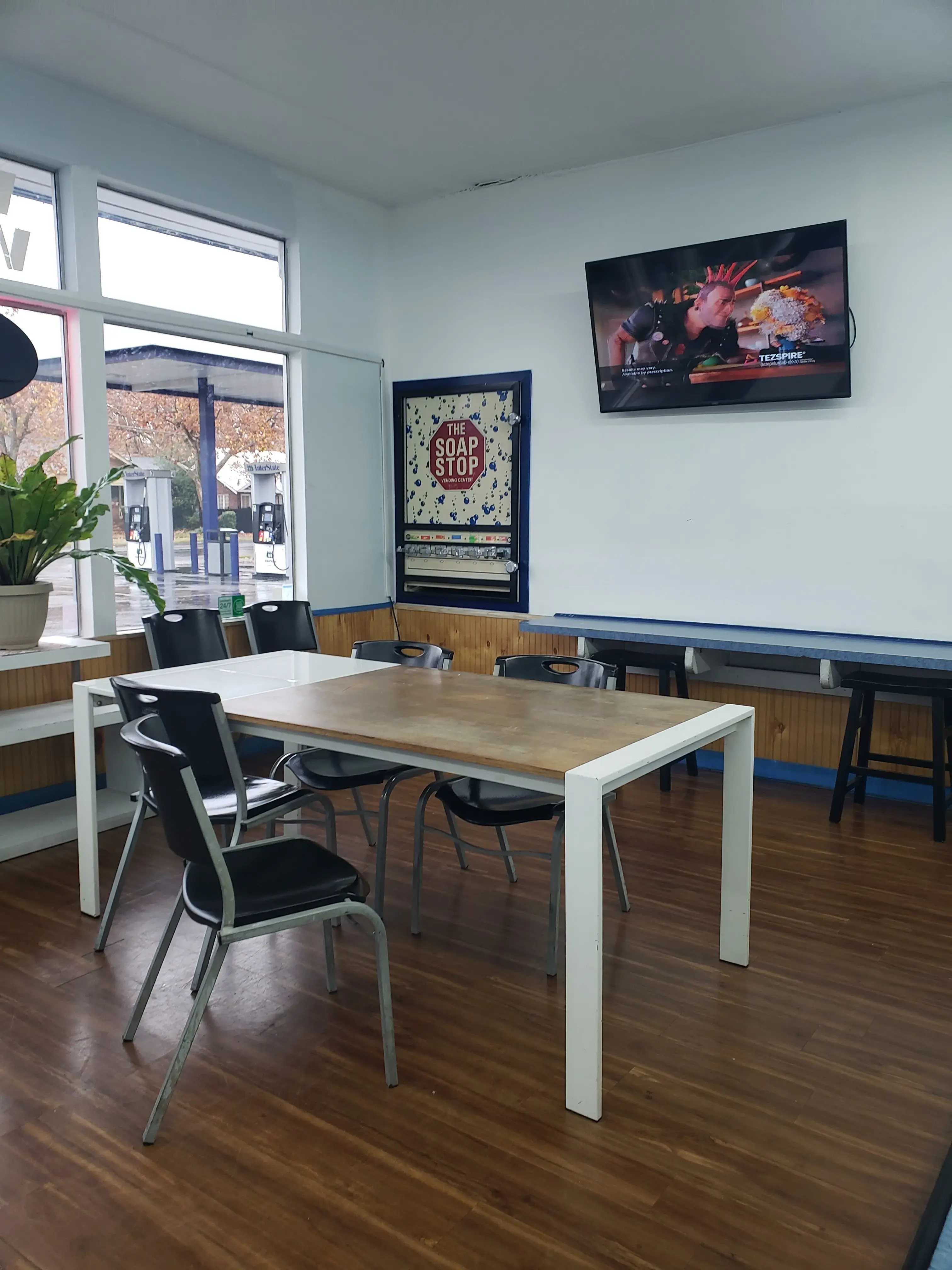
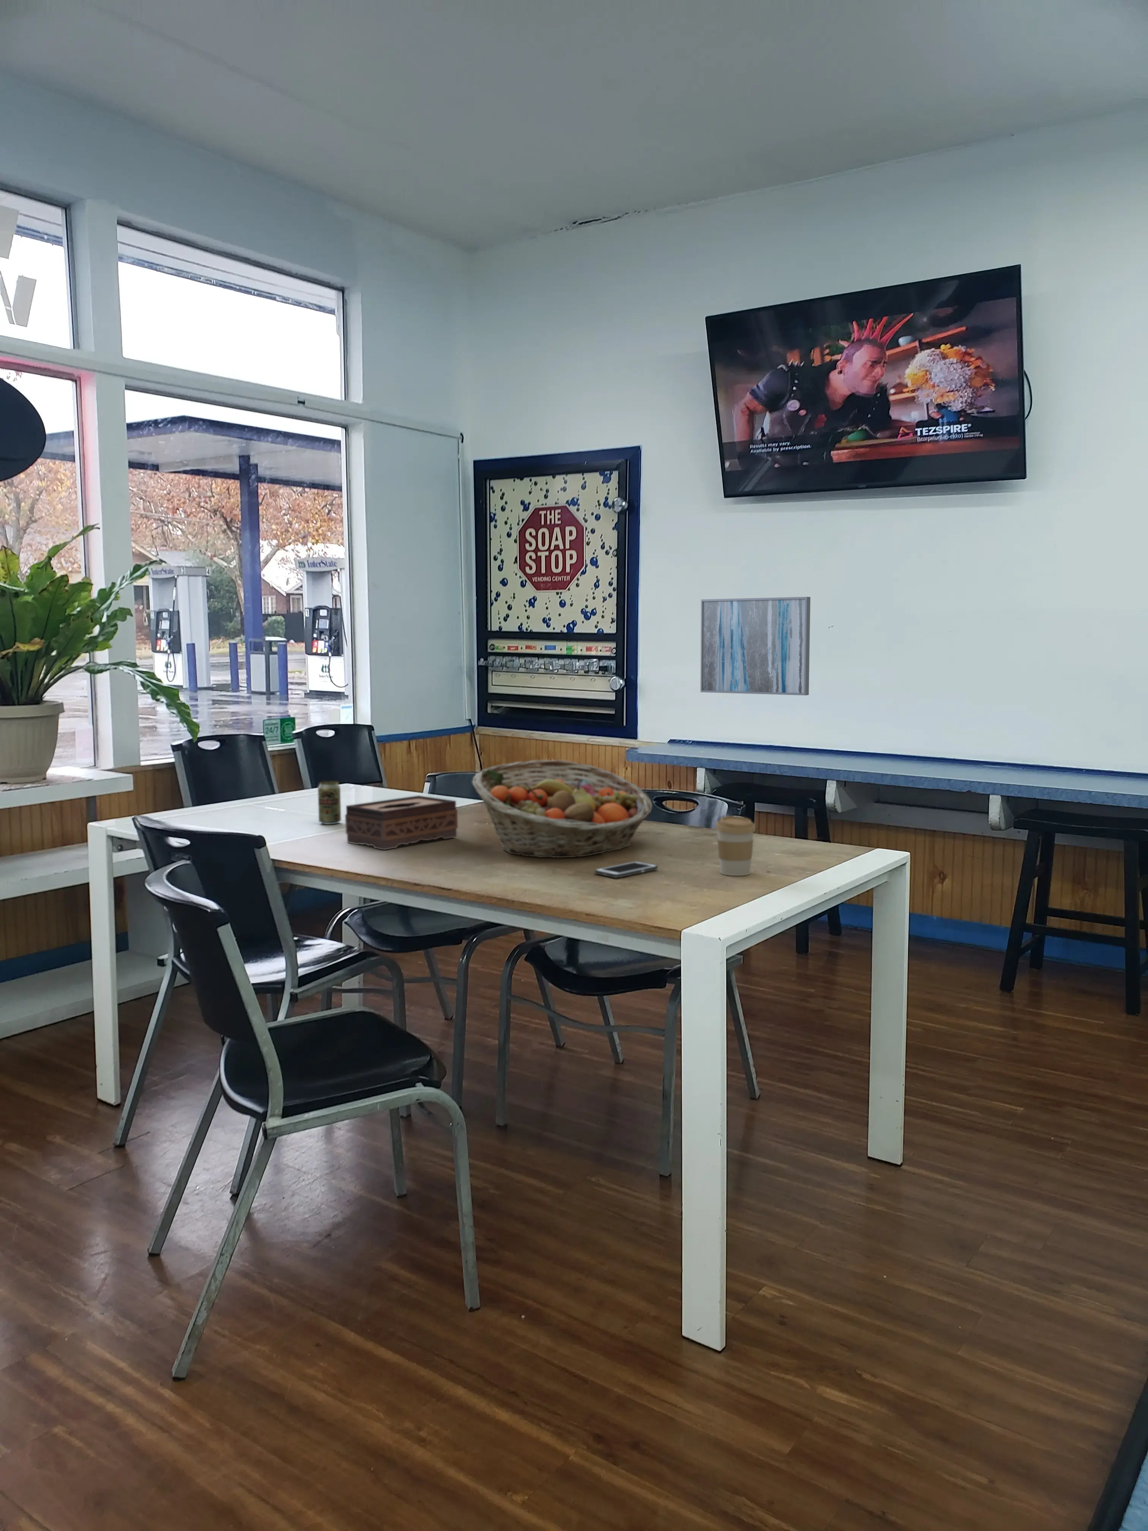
+ coffee cup [715,816,756,876]
+ cell phone [594,861,658,879]
+ fruit basket [472,759,652,858]
+ tissue box [345,796,458,850]
+ beverage can [317,781,341,825]
+ wall art [701,597,810,696]
